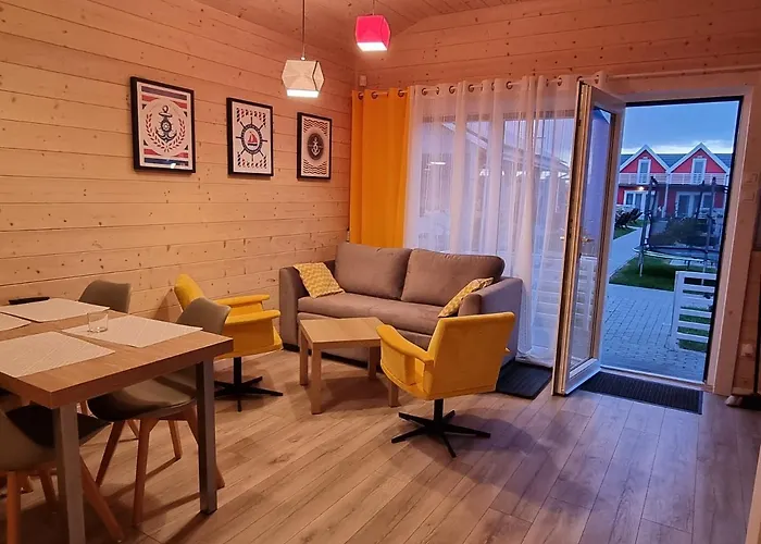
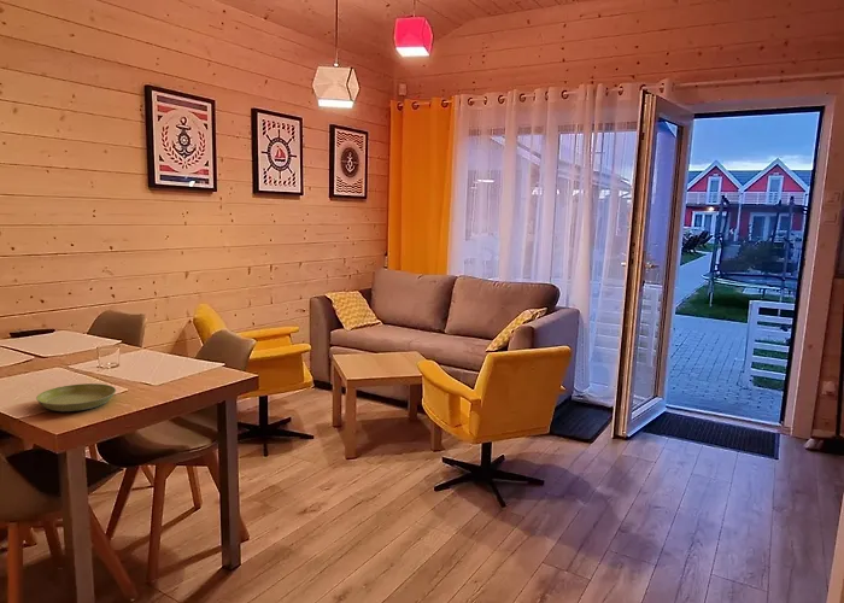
+ saucer [35,382,117,412]
